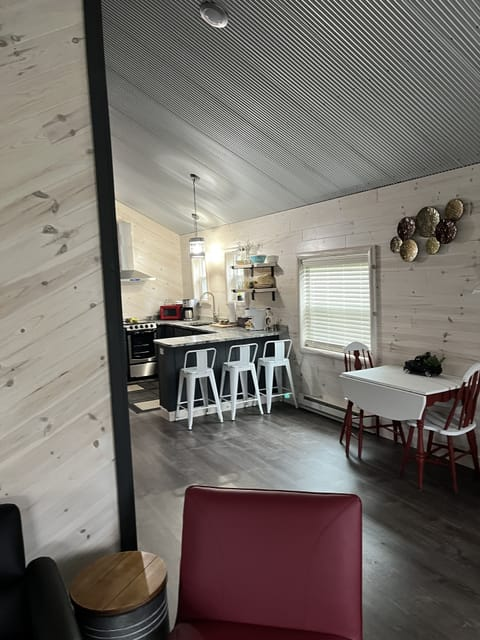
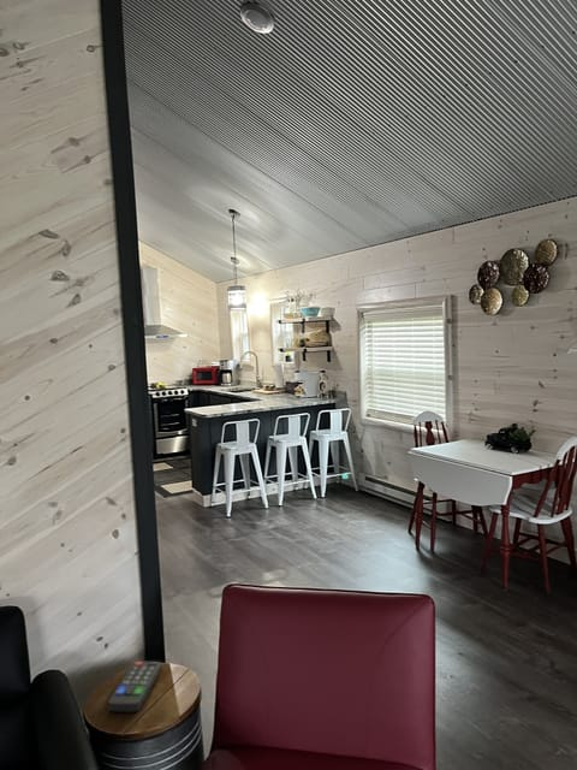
+ remote control [107,661,162,713]
